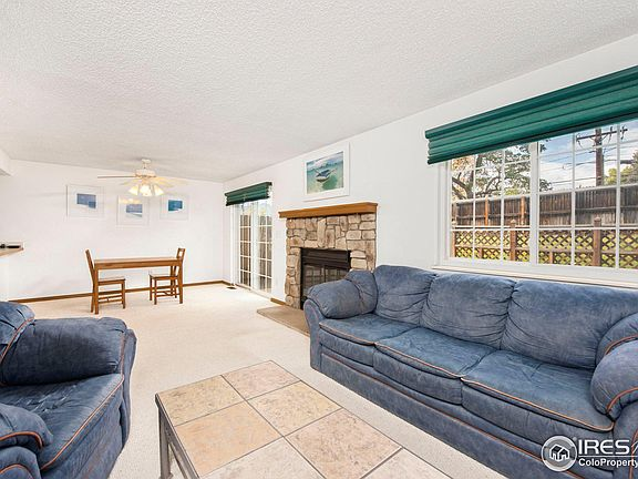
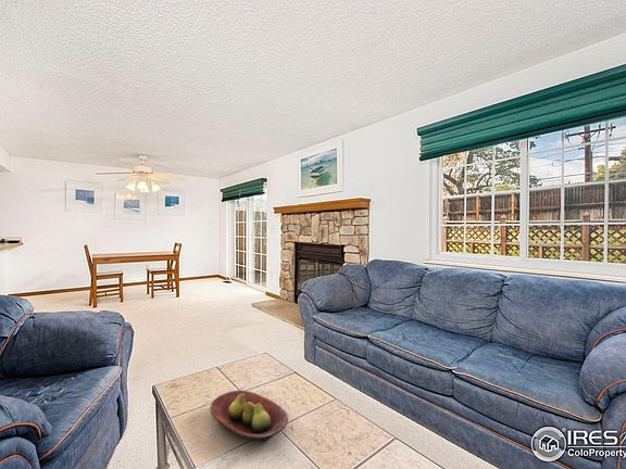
+ fruit bowl [209,390,289,442]
